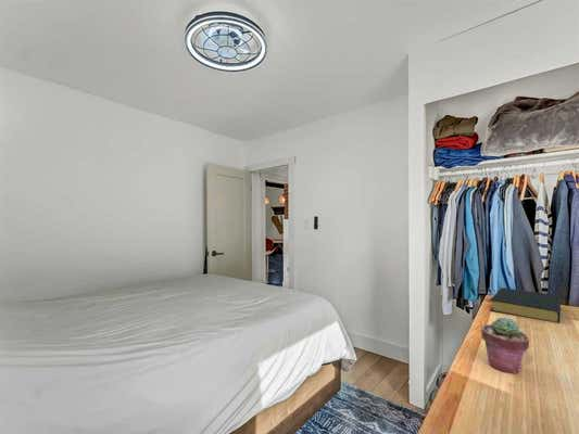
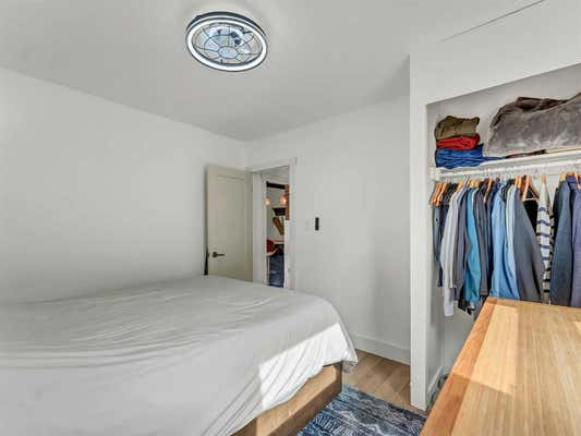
- hardback book [489,286,562,324]
- potted succulent [480,316,530,374]
